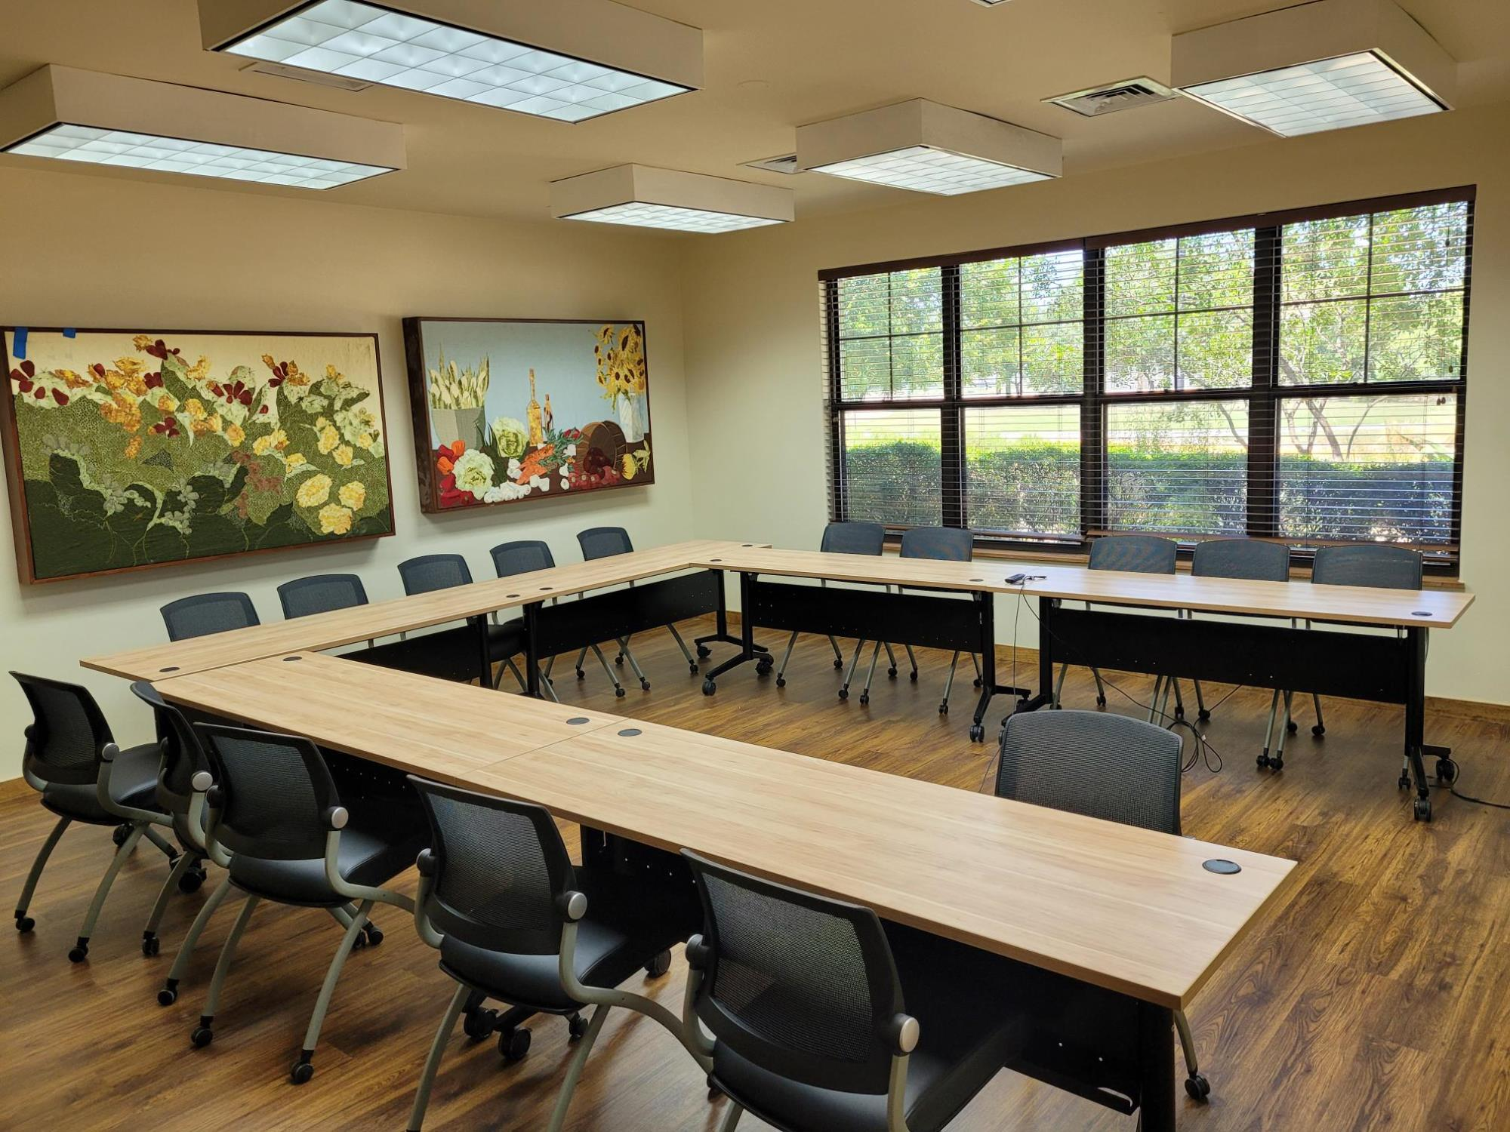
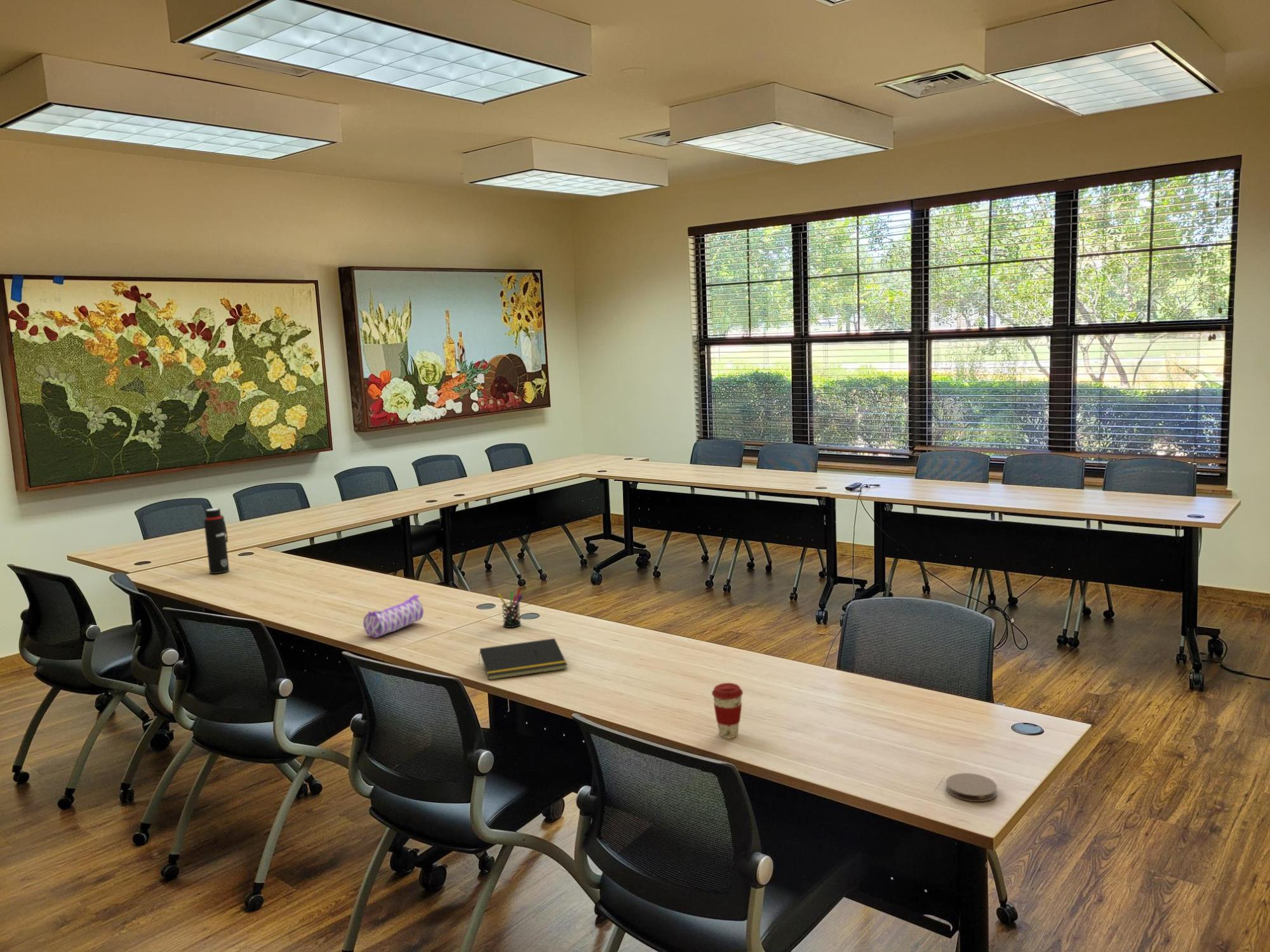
+ notepad [478,638,568,681]
+ pen holder [497,588,523,628]
+ water bottle [203,508,230,574]
+ coaster [946,772,998,802]
+ pencil case [363,594,424,638]
+ coffee cup [711,682,744,739]
